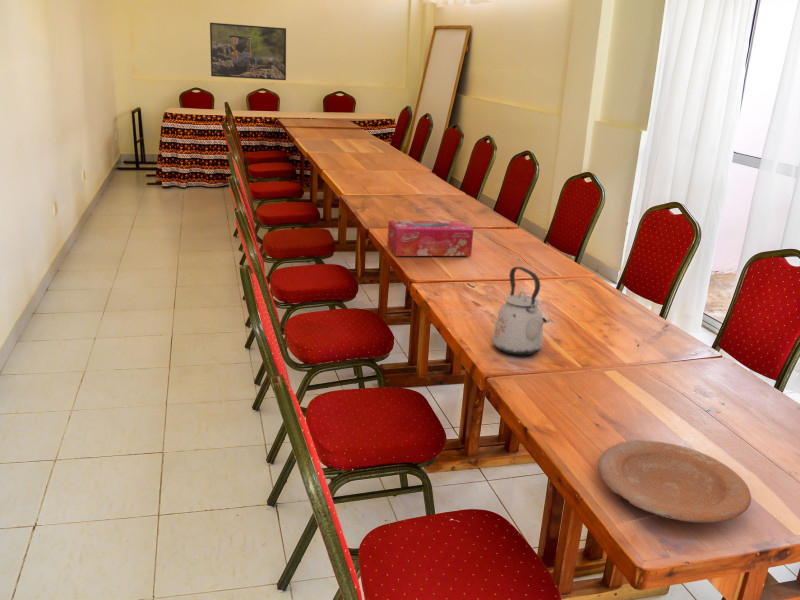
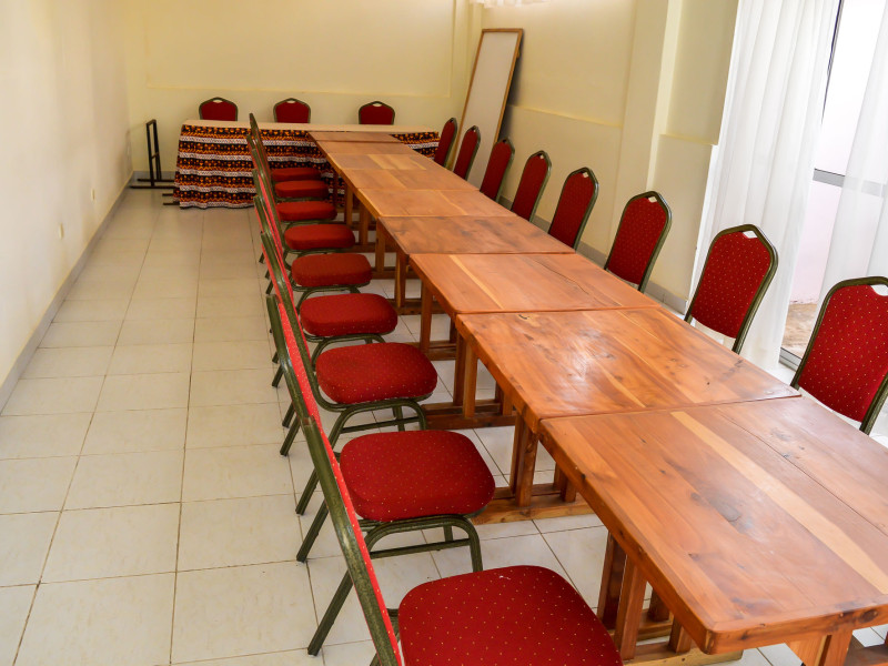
- plate [597,439,752,524]
- tissue box [386,220,474,257]
- kettle [491,266,548,356]
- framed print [209,22,287,81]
